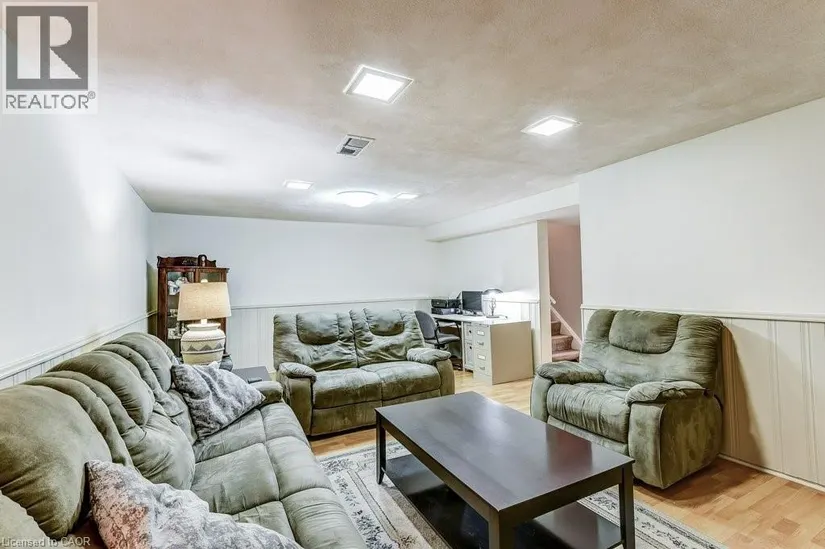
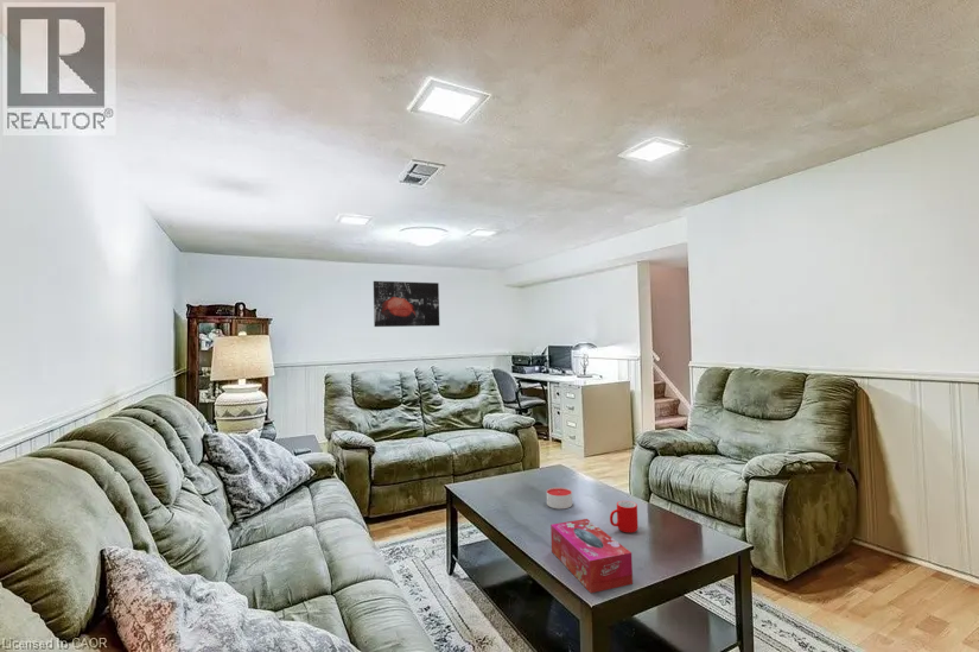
+ wall art [373,280,440,328]
+ candle [546,486,573,509]
+ tissue box [549,518,634,594]
+ cup [609,500,640,534]
